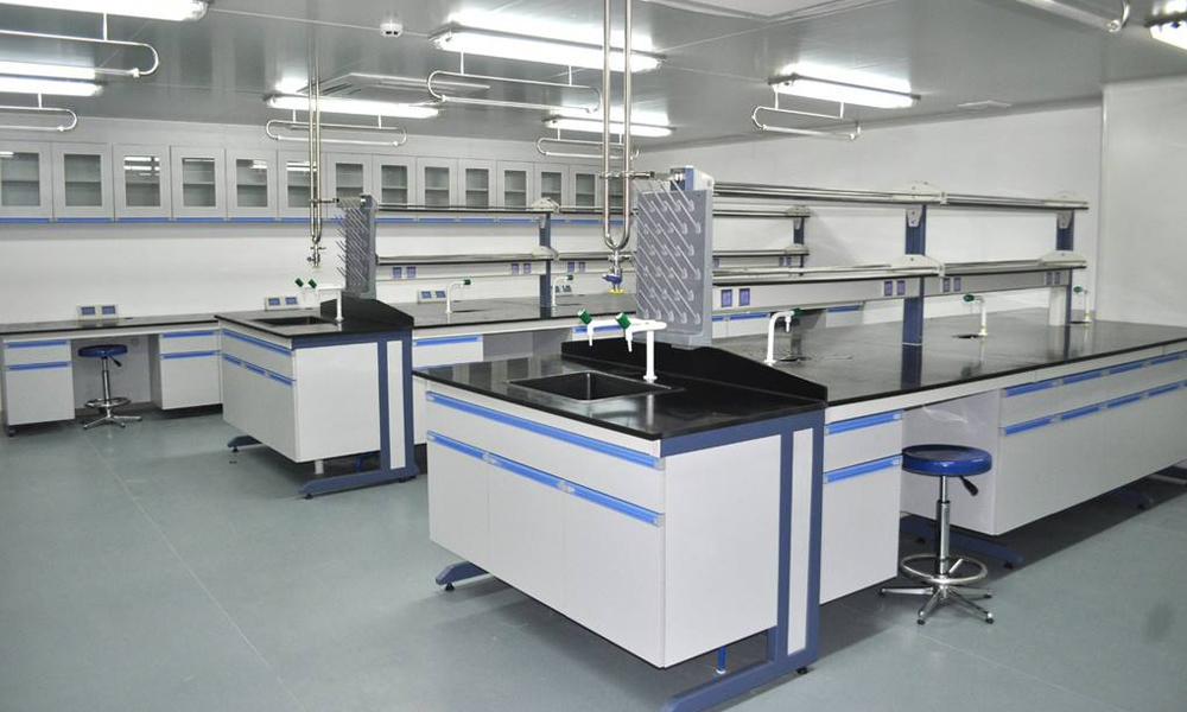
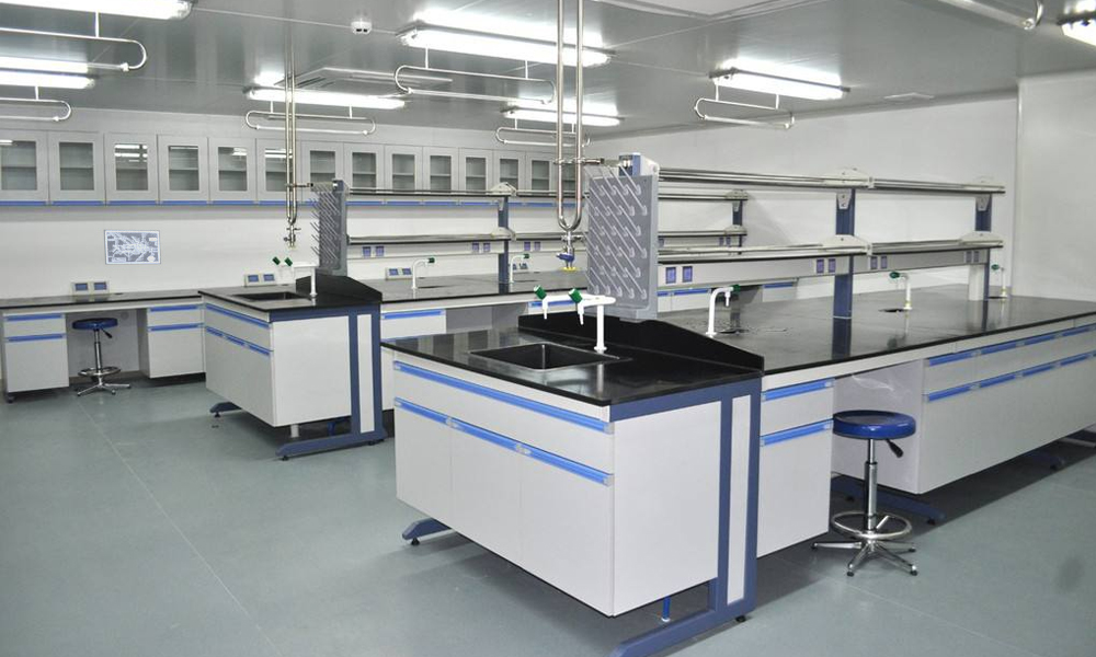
+ wall art [103,229,162,265]
